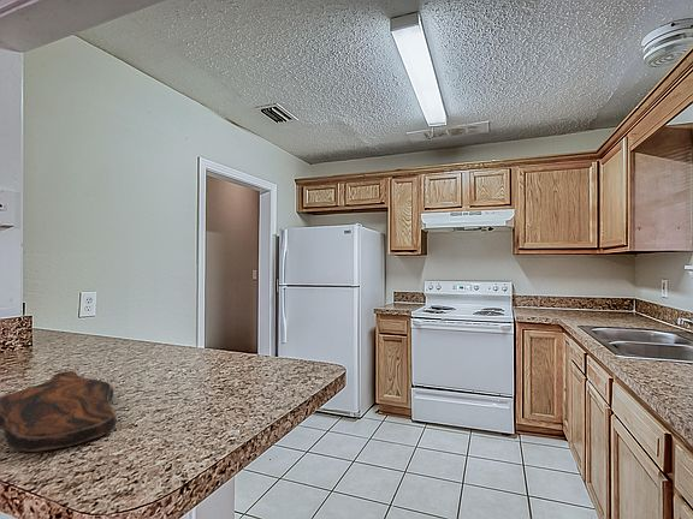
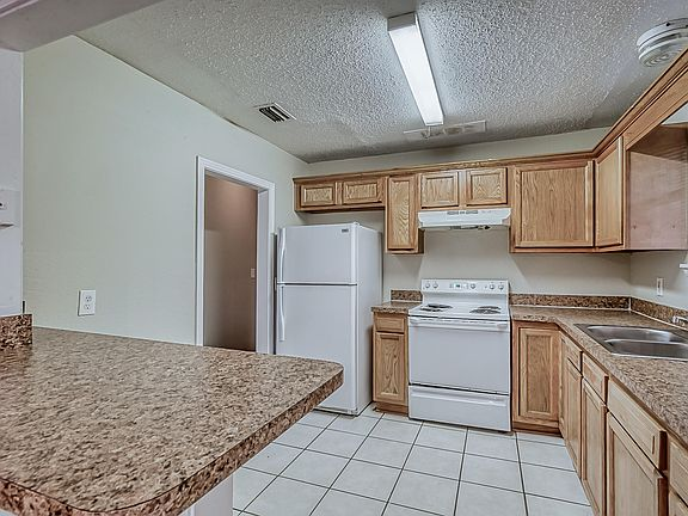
- cutting board [0,370,118,453]
